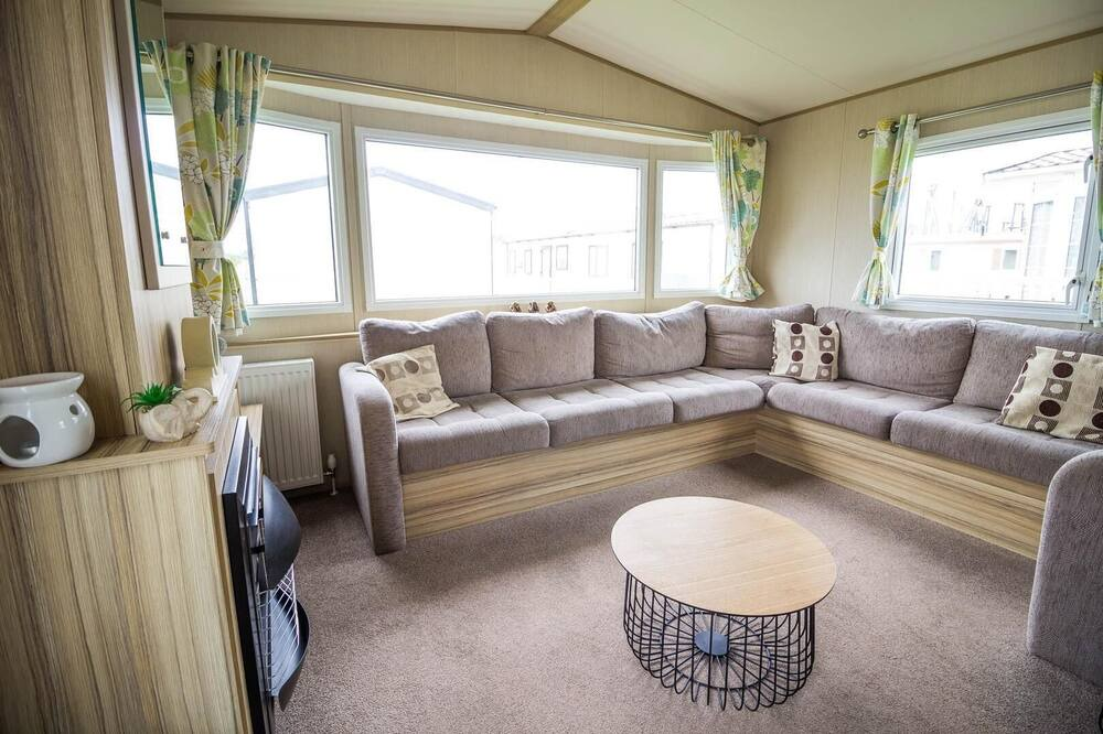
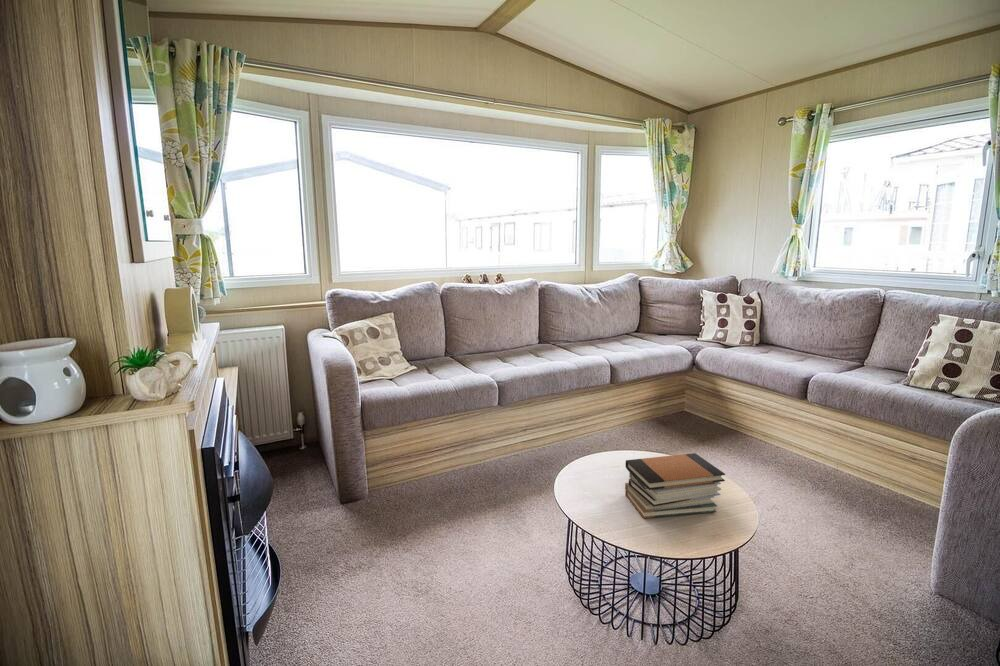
+ book stack [624,452,726,519]
